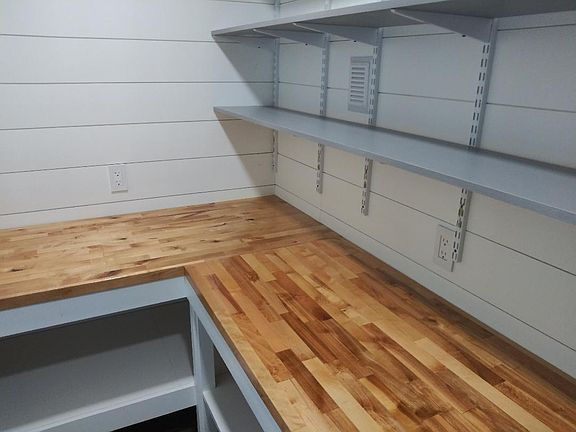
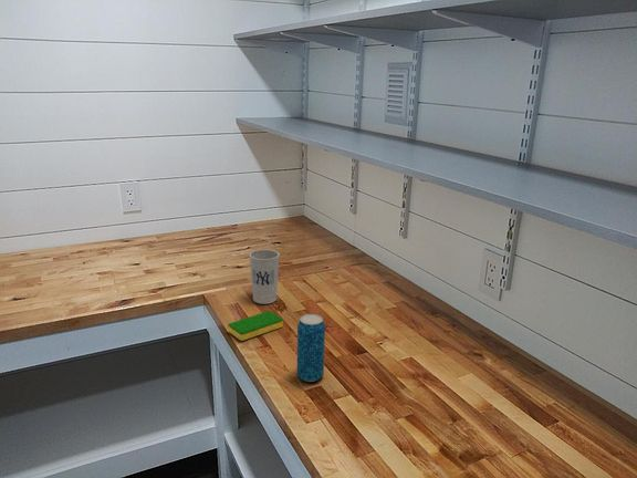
+ dish sponge [227,310,284,342]
+ beverage can [296,313,326,383]
+ cup [249,249,281,305]
